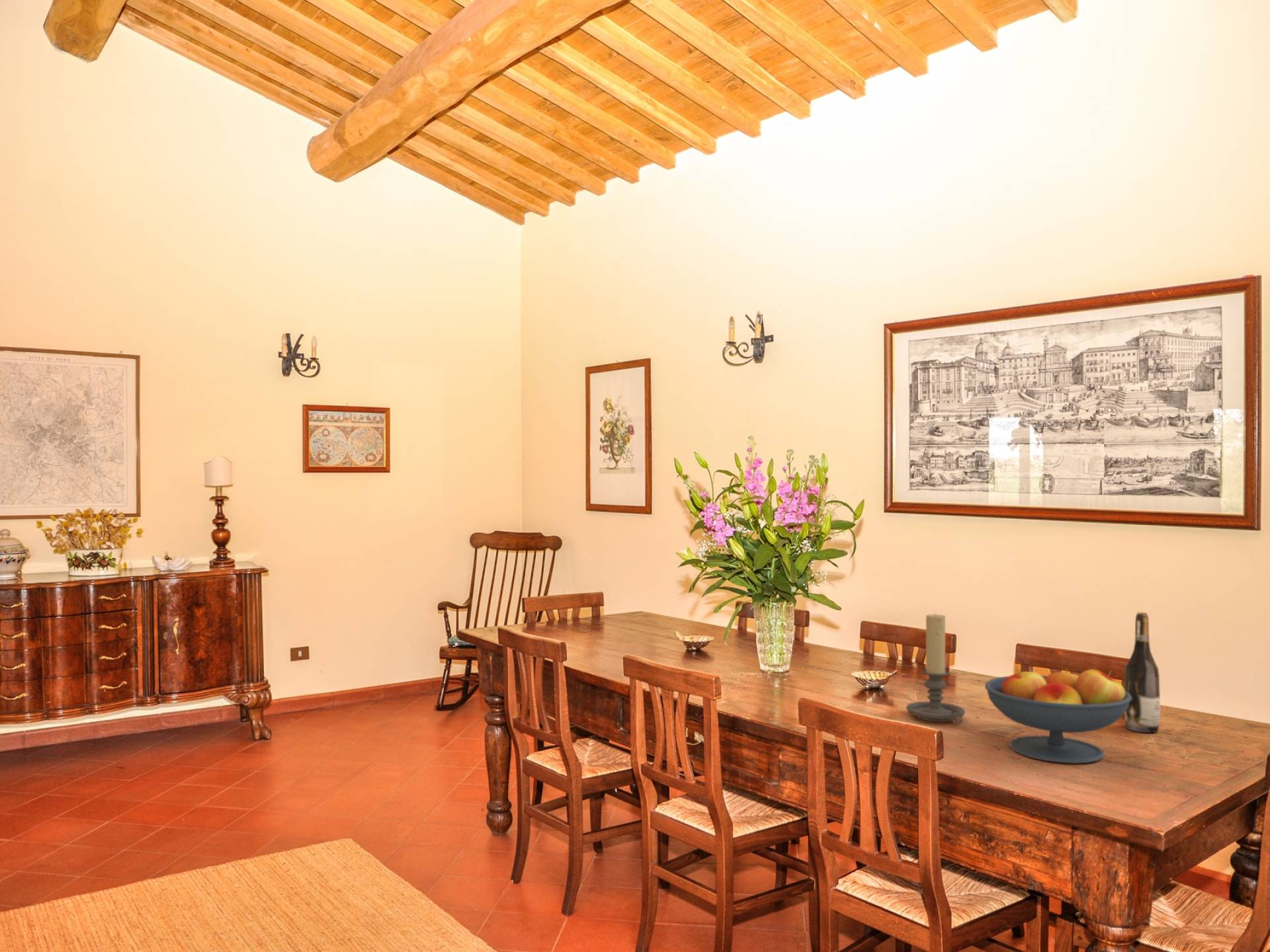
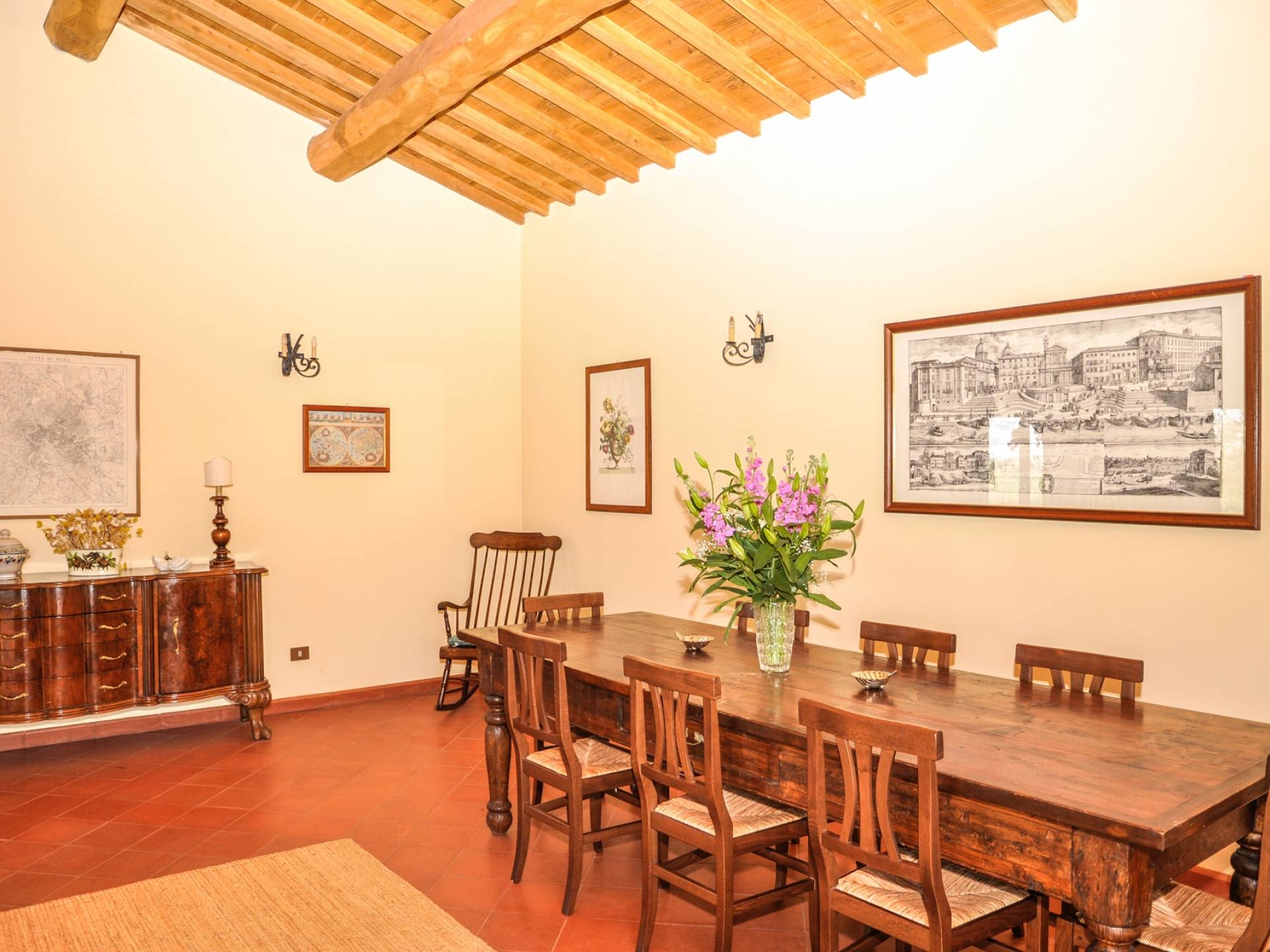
- wine bottle [1124,612,1161,733]
- candle holder [906,613,966,726]
- fruit bowl [984,668,1132,764]
